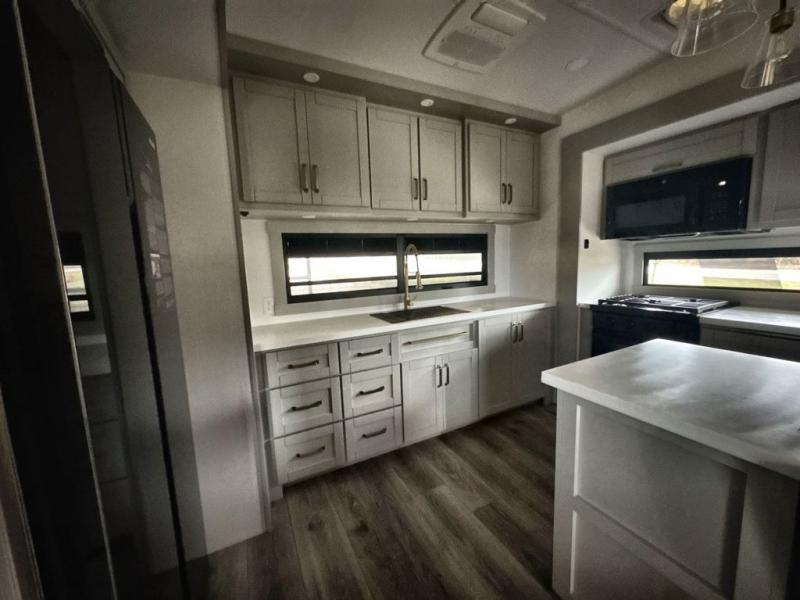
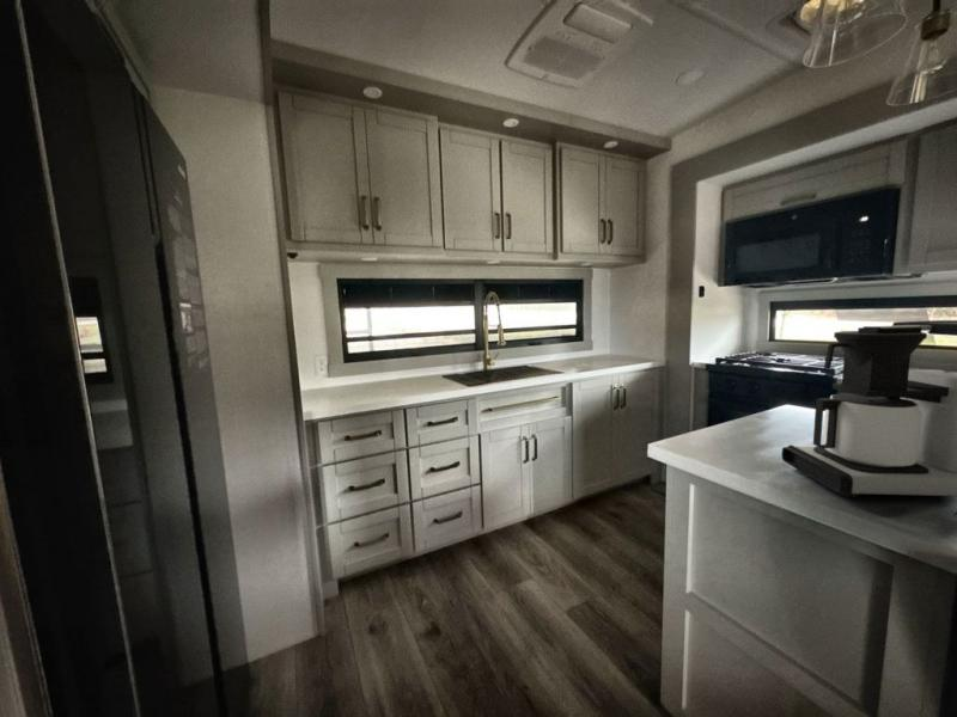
+ coffee maker [780,319,957,498]
